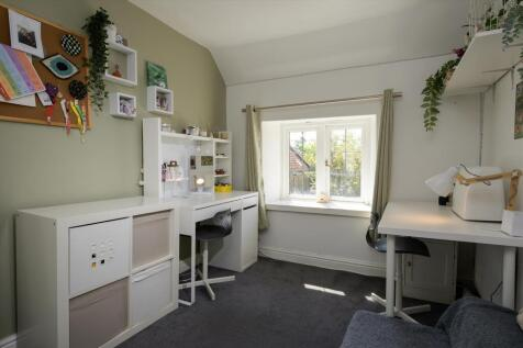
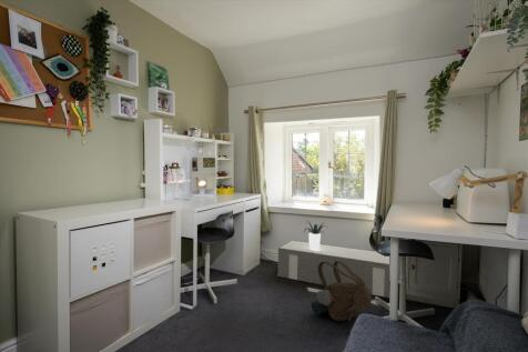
+ architectural model [276,239,390,299]
+ potted plant [301,220,328,250]
+ backpack [311,261,373,322]
